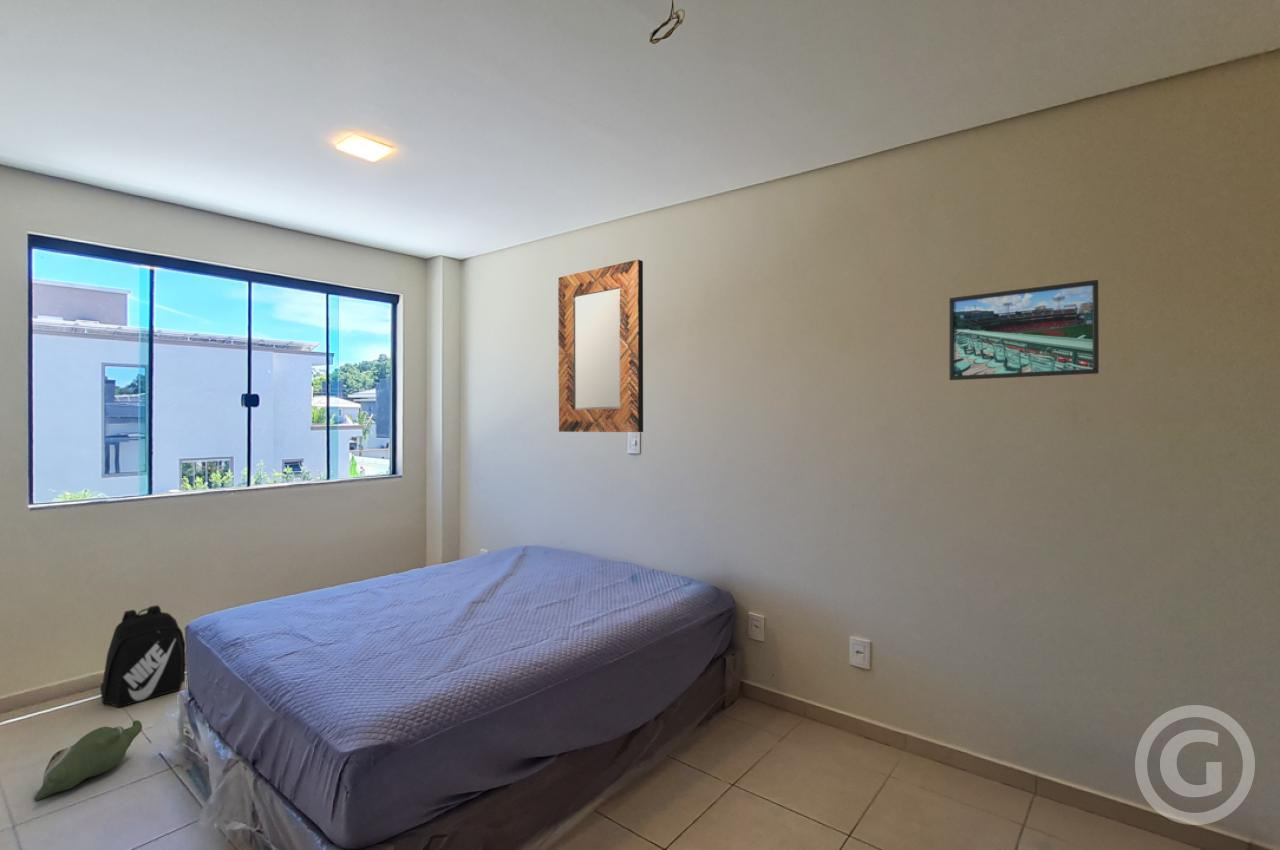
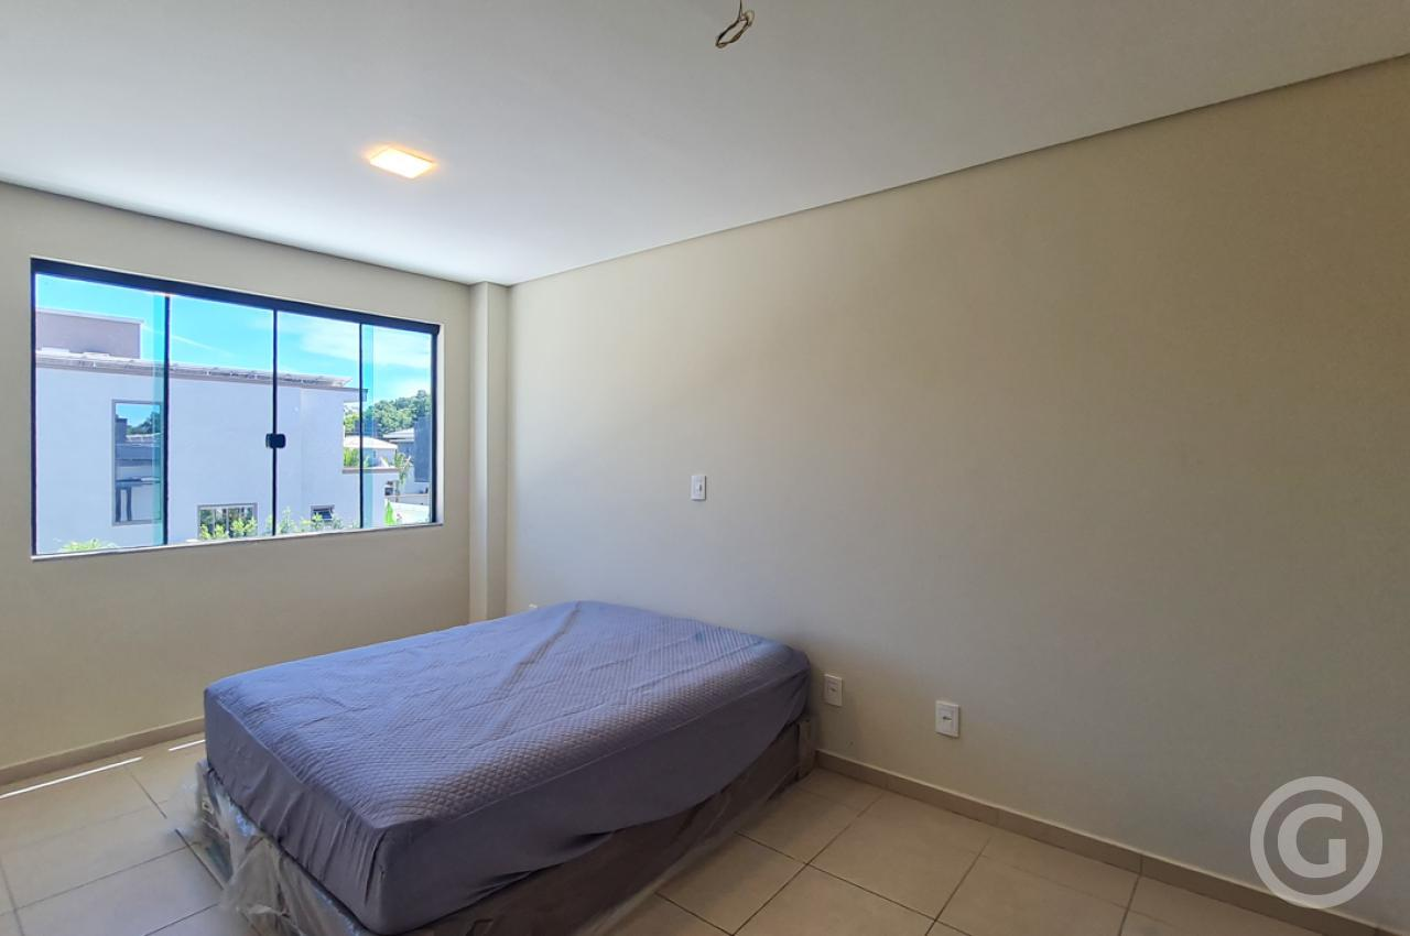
- backpack [99,604,187,709]
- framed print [948,279,1100,381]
- home mirror [557,259,644,433]
- plush toy [33,719,143,801]
